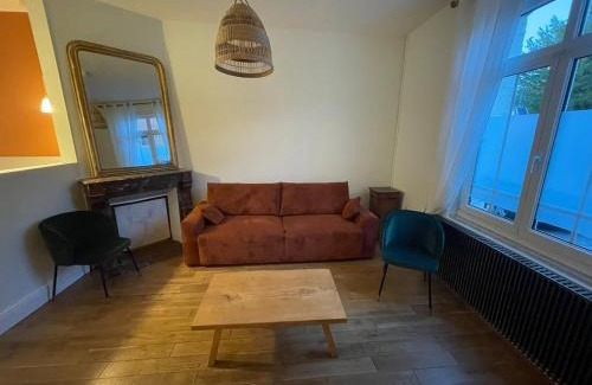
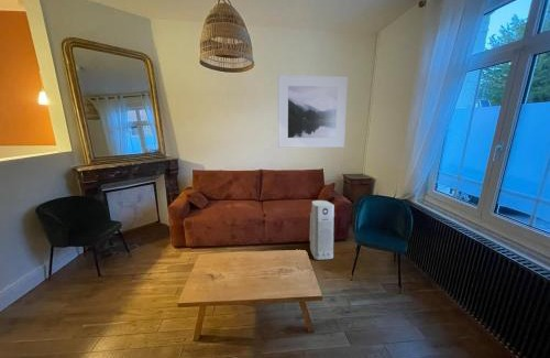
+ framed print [277,74,349,149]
+ air purifier [308,199,336,261]
